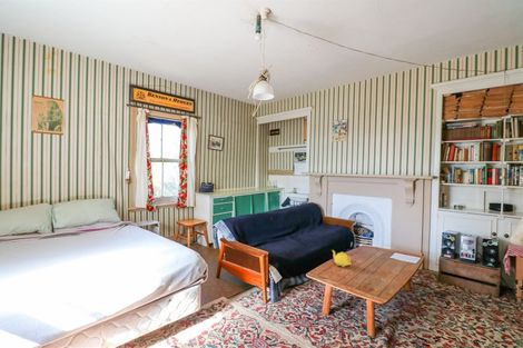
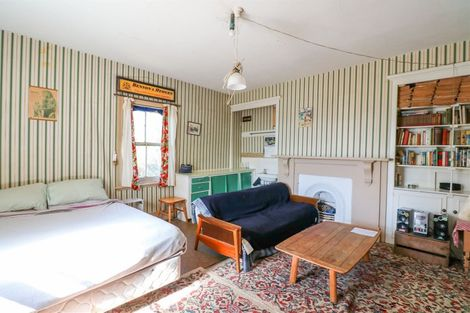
- teapot [332,249,352,269]
